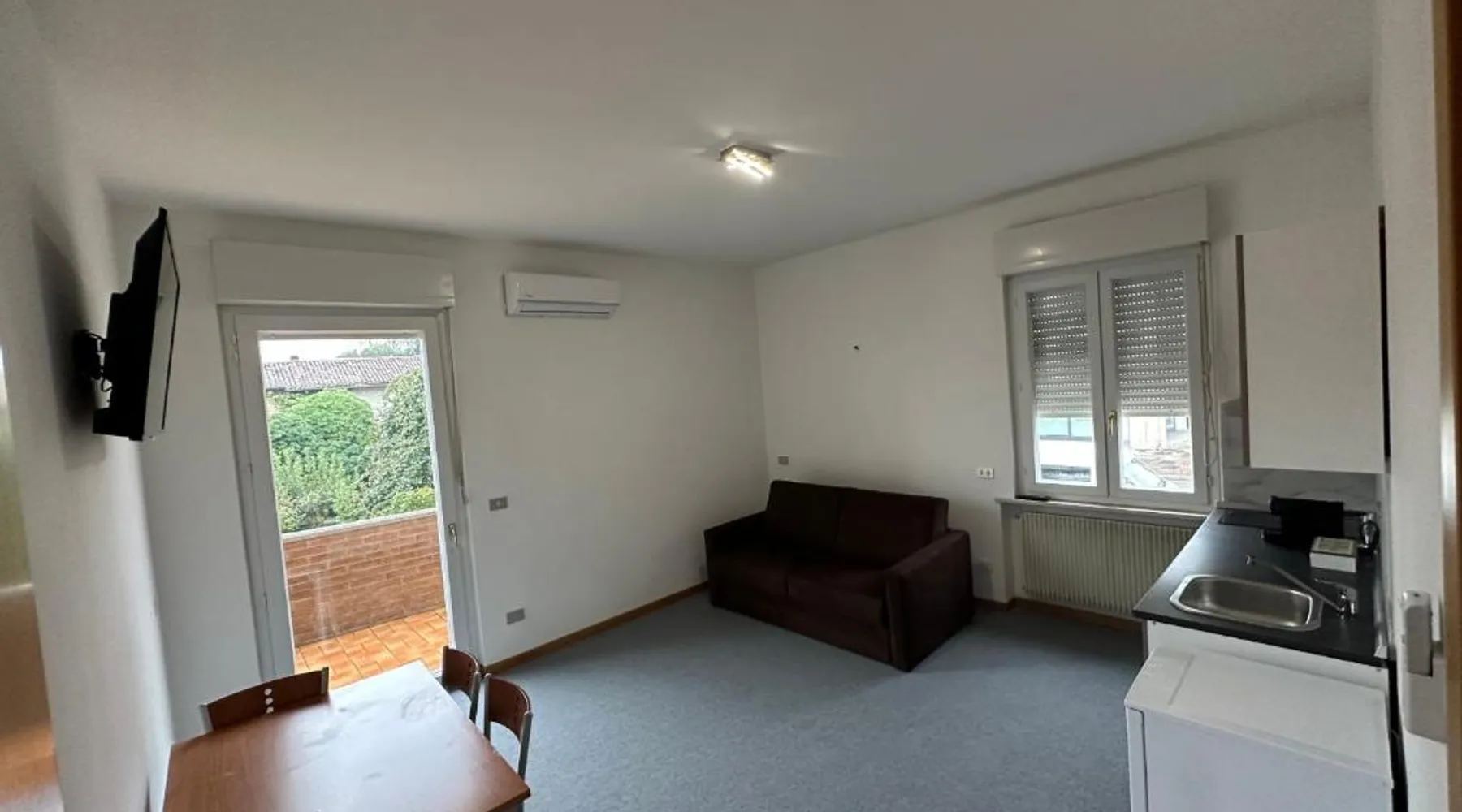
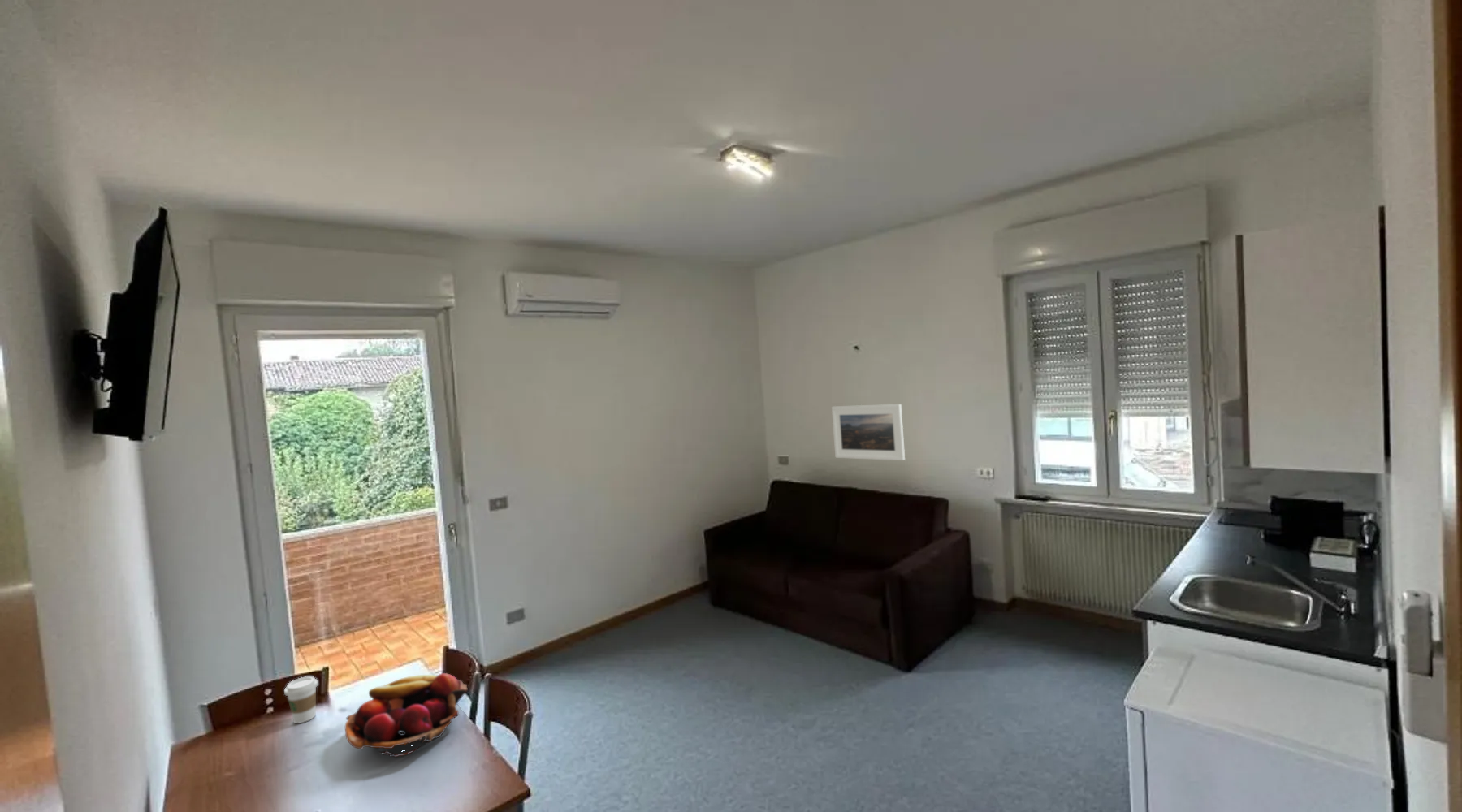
+ coffee cup [283,676,319,724]
+ fruit basket [344,672,469,758]
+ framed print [831,404,906,461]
